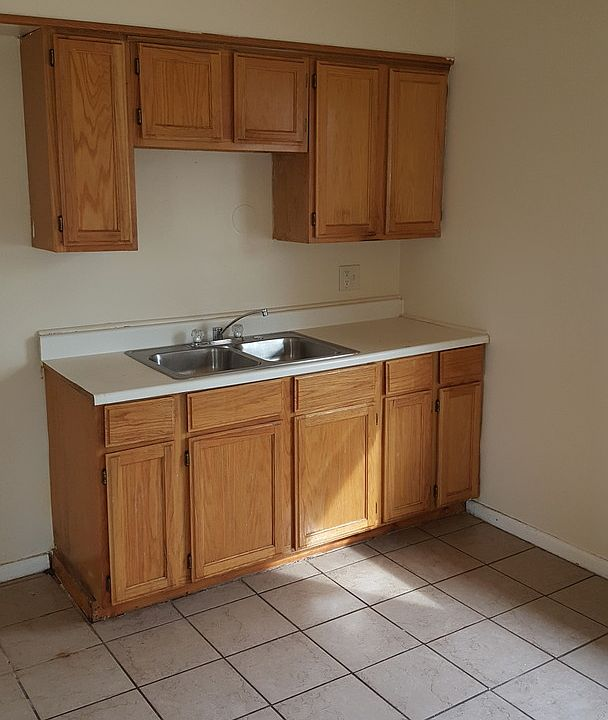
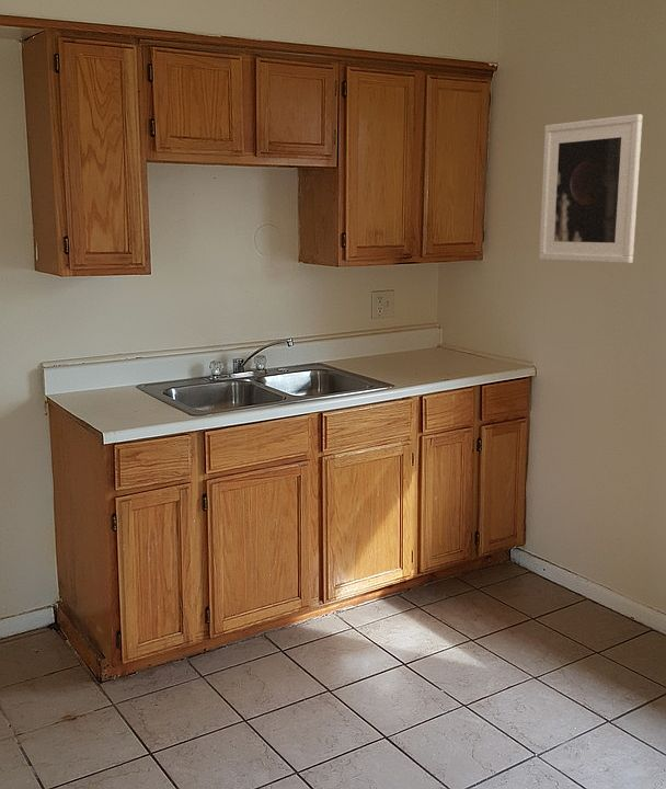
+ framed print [538,113,643,264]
